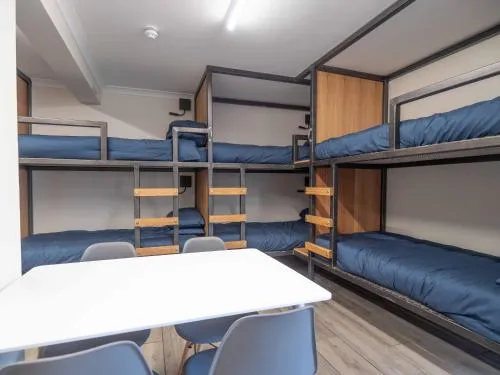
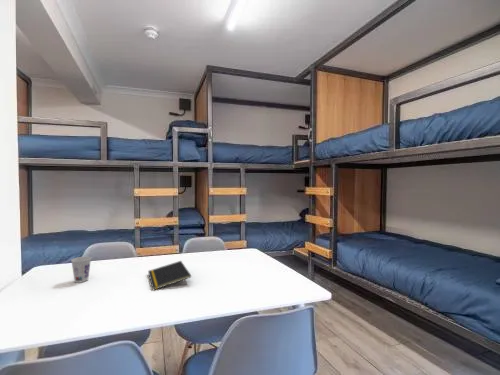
+ cup [70,256,92,284]
+ notepad [147,260,192,291]
